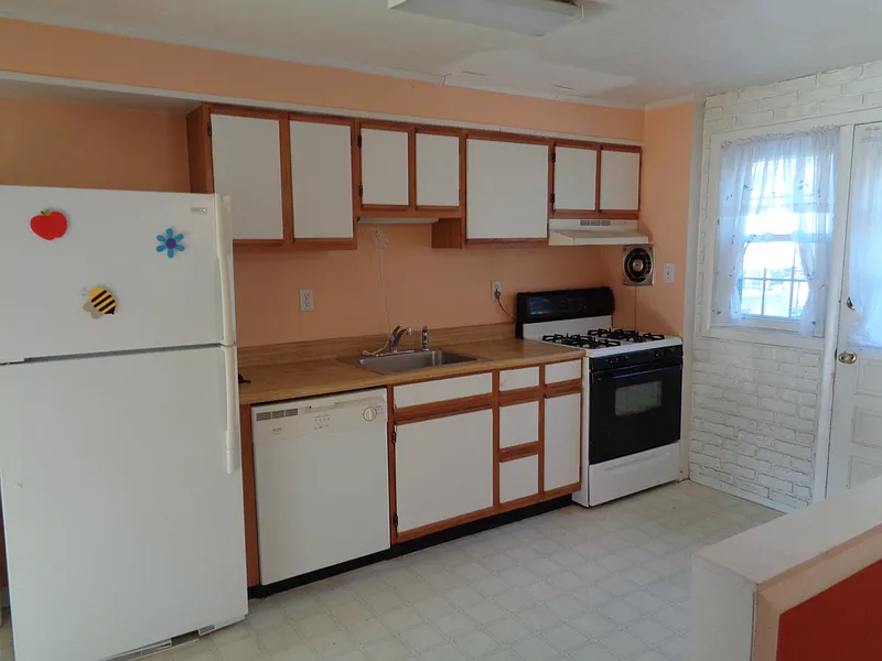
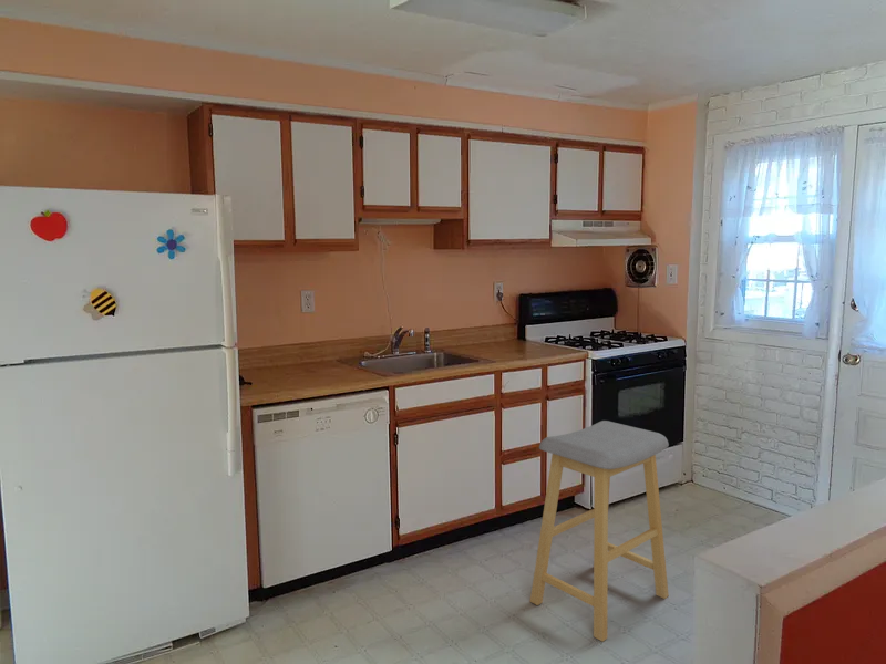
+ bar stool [529,419,670,643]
